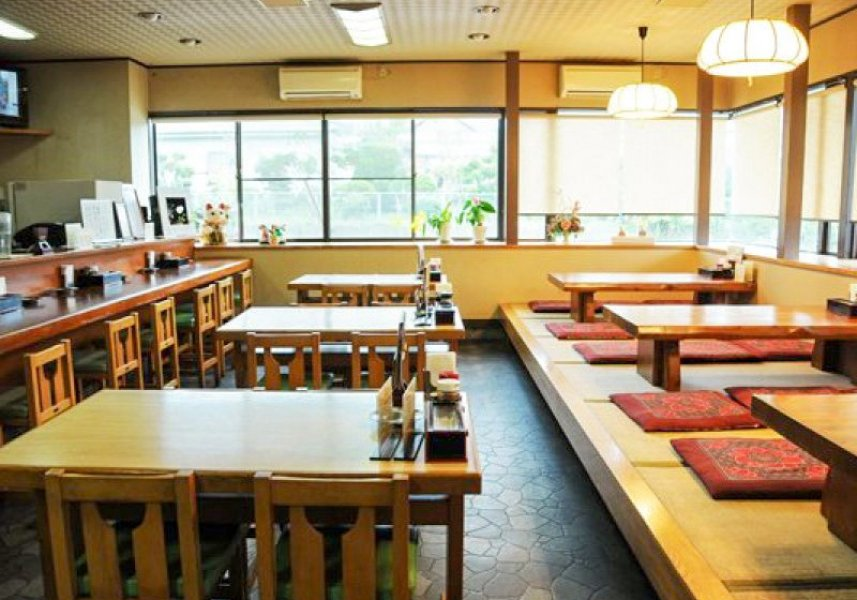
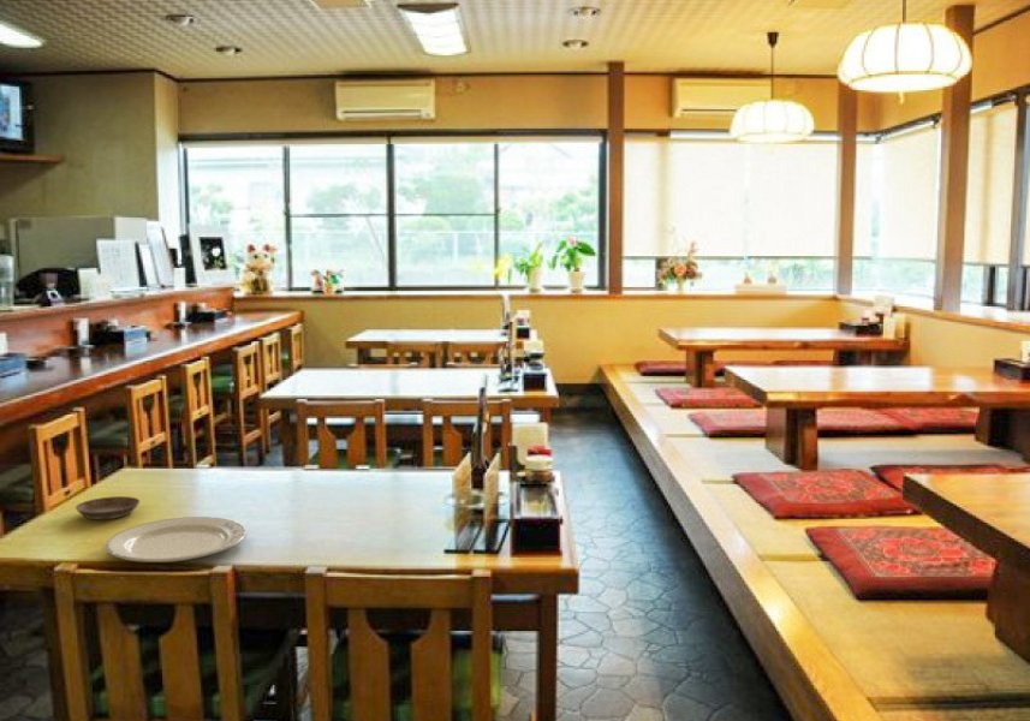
+ saucer [75,495,141,520]
+ chinaware [105,516,248,564]
